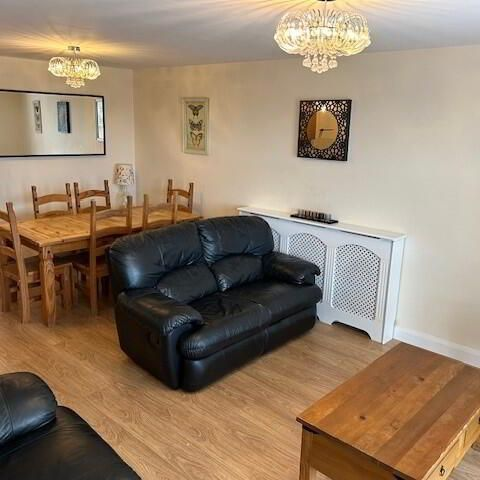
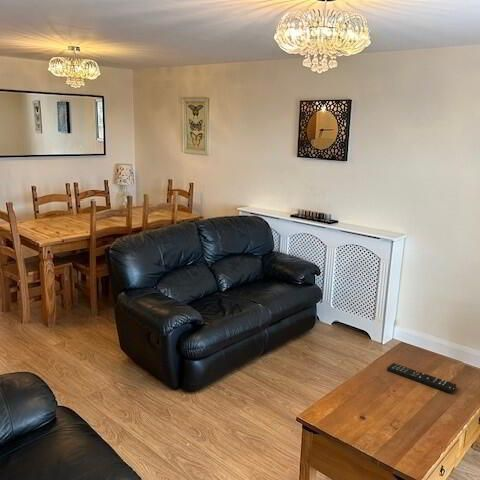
+ remote control [386,362,457,394]
